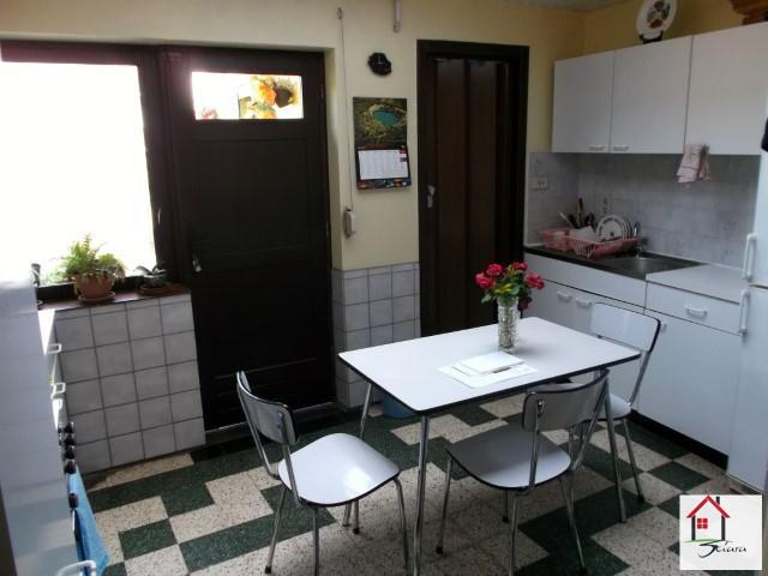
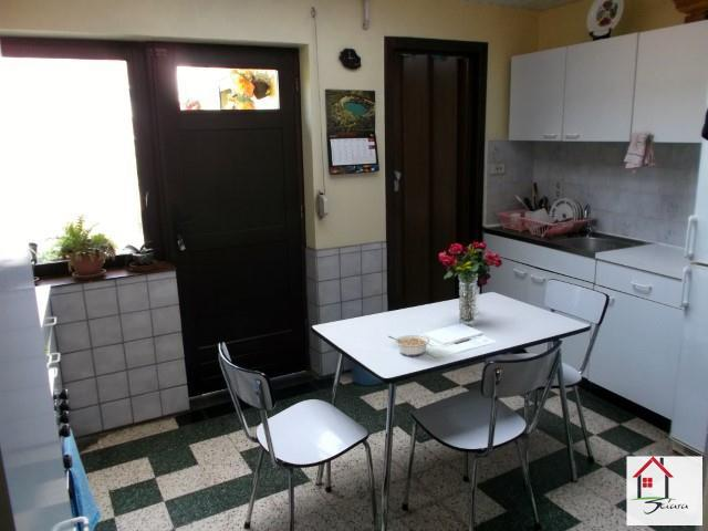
+ legume [387,334,430,357]
